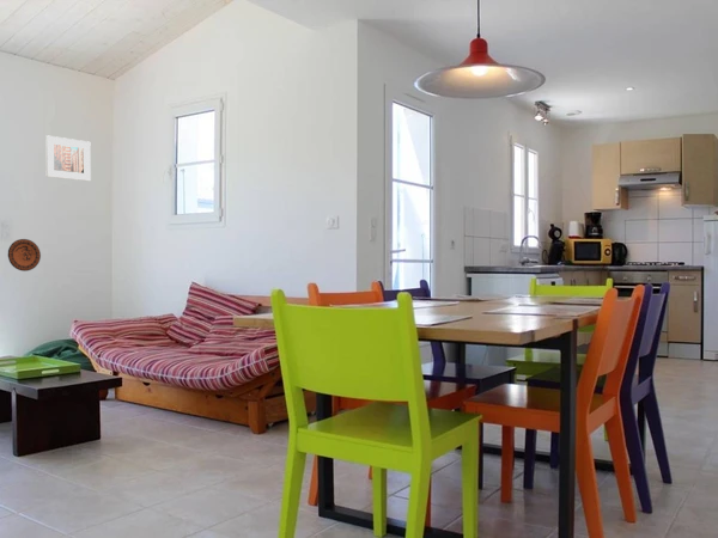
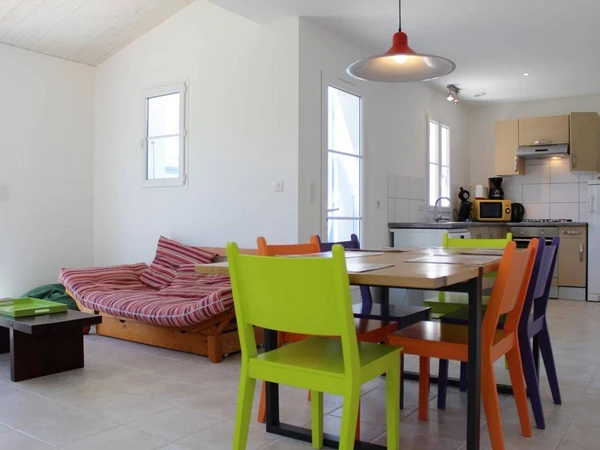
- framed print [44,134,92,182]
- decorative plate [7,238,42,273]
